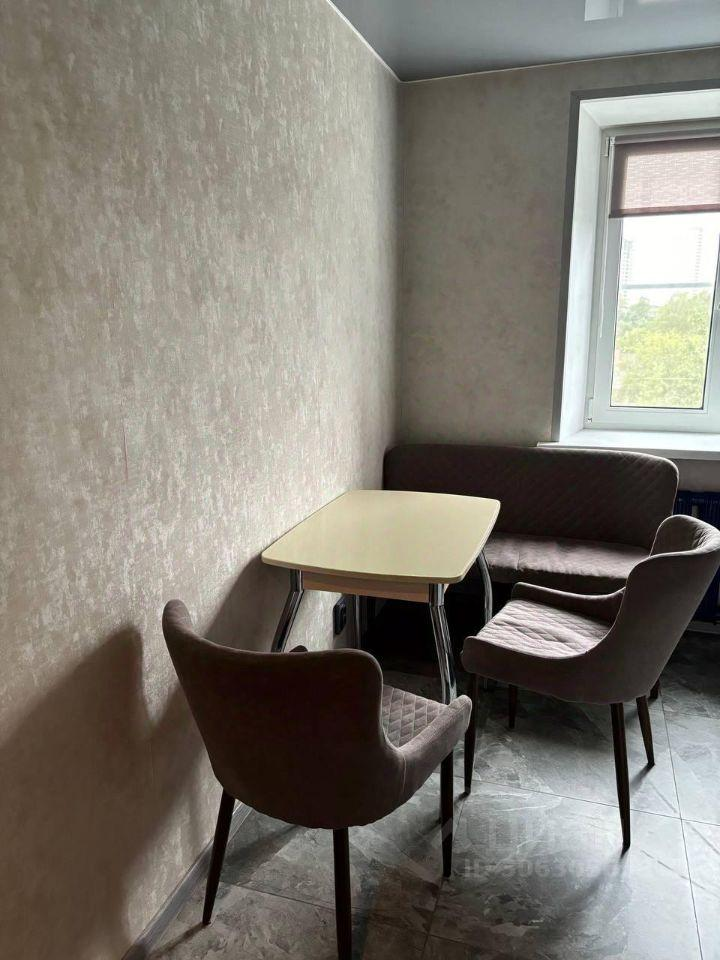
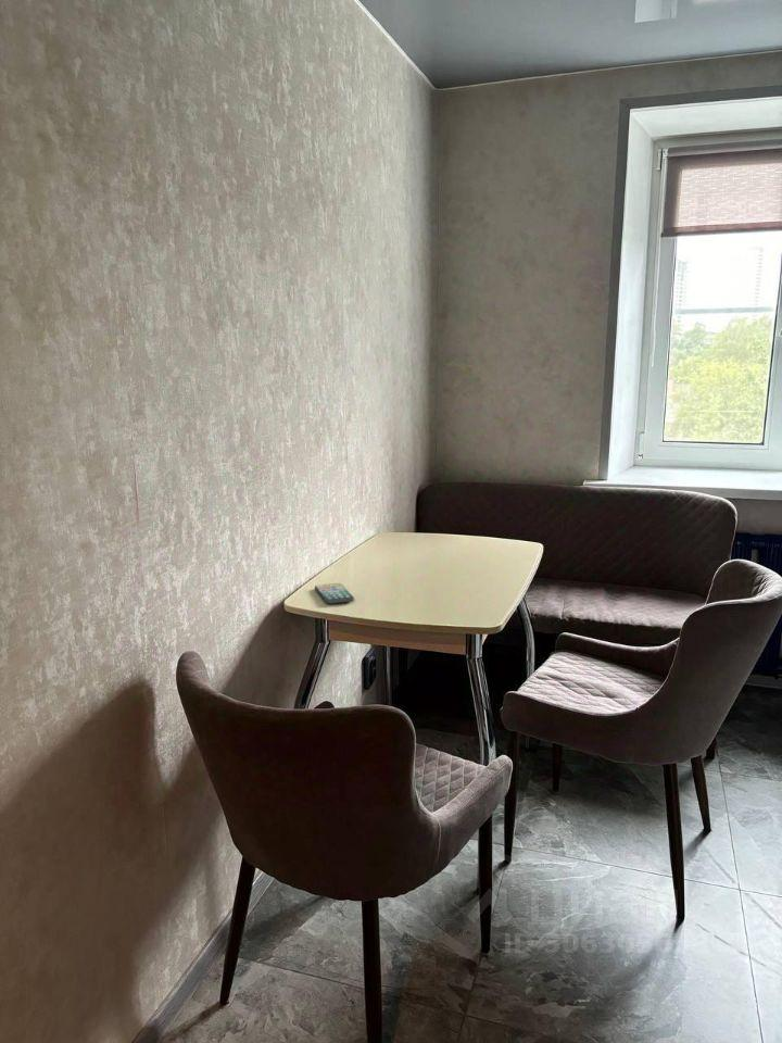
+ smartphone [314,582,355,605]
